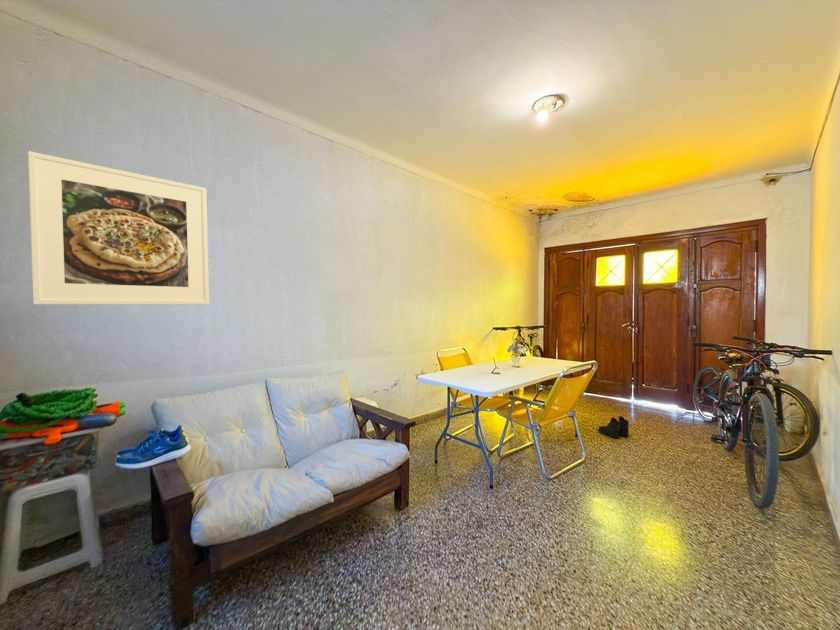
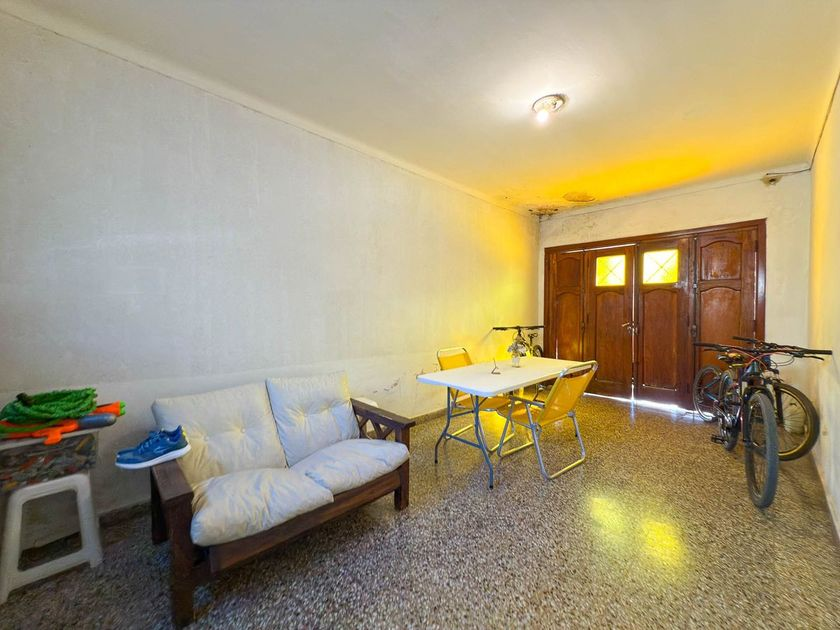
- boots [597,415,630,439]
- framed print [27,150,210,305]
